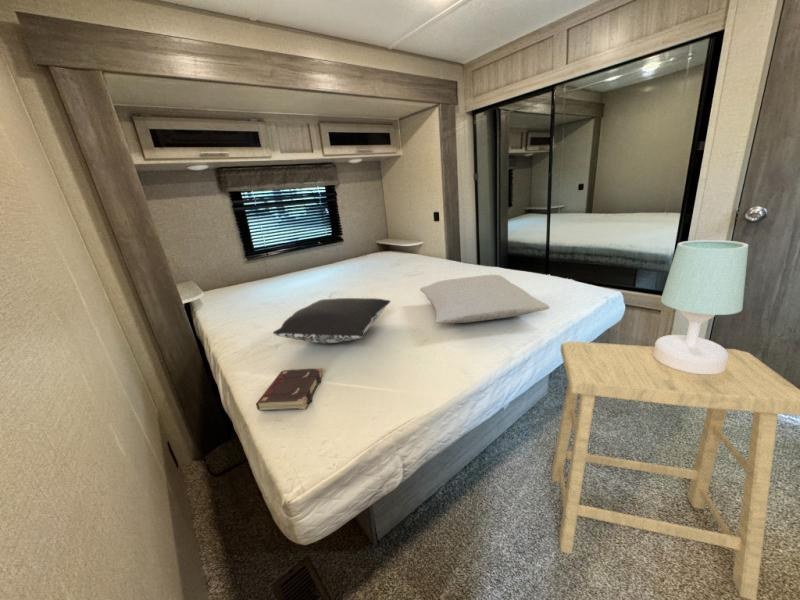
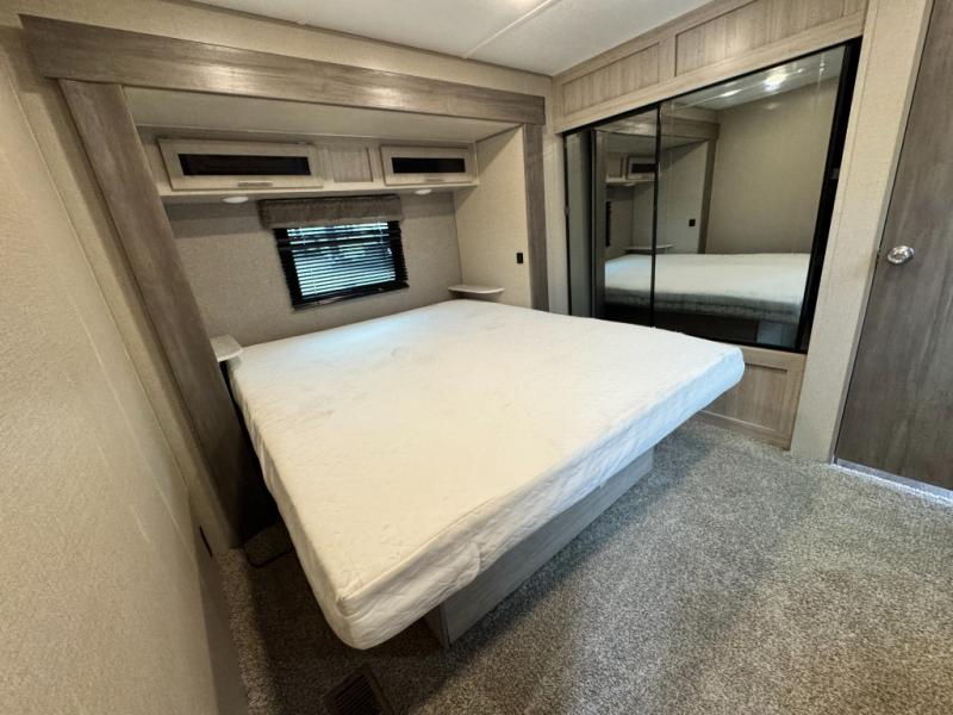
- table lamp [653,239,749,374]
- pillow [272,297,392,344]
- book [255,367,324,412]
- pillow [419,274,551,325]
- stool [550,340,800,600]
